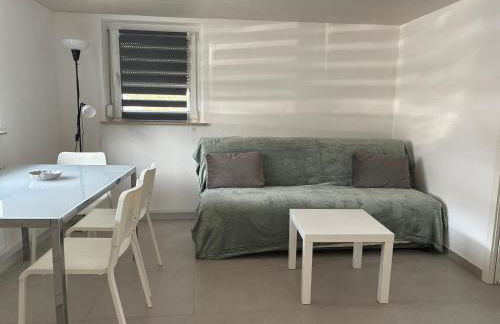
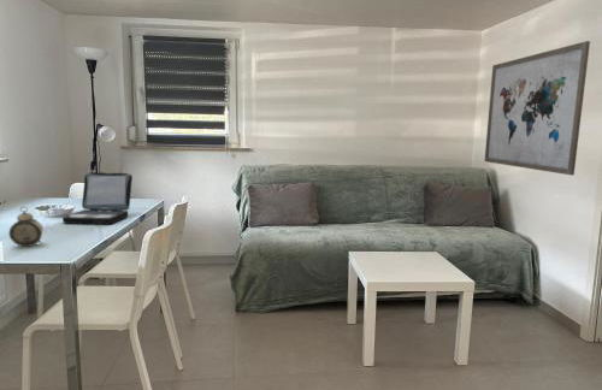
+ alarm clock [8,206,45,248]
+ wall art [484,40,591,177]
+ laptop [61,171,134,225]
